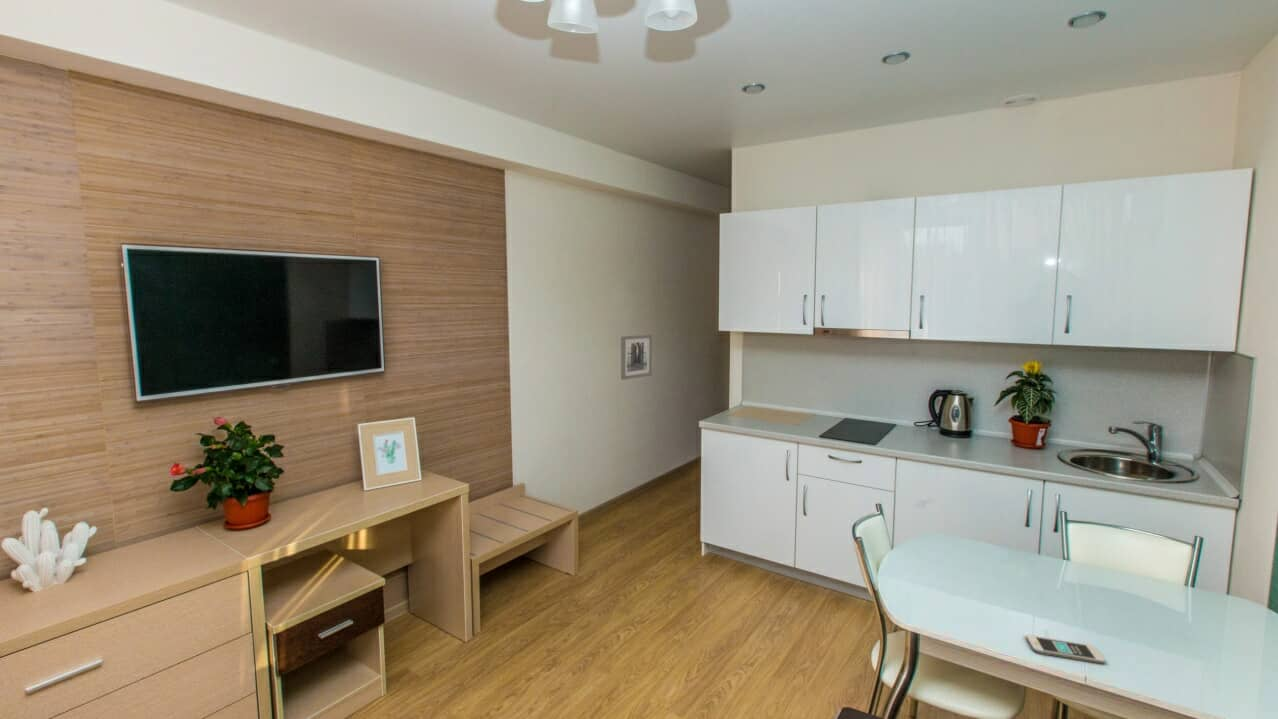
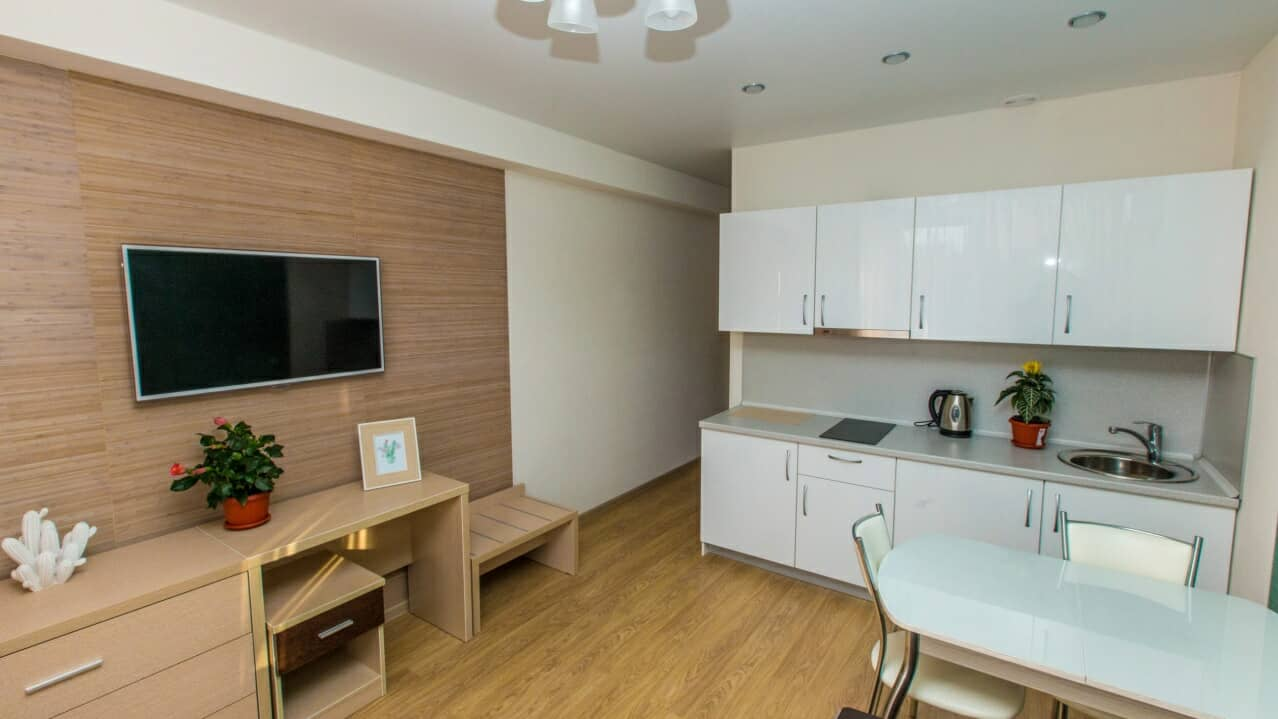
- smartphone [1026,634,1107,665]
- wall art [620,334,653,381]
